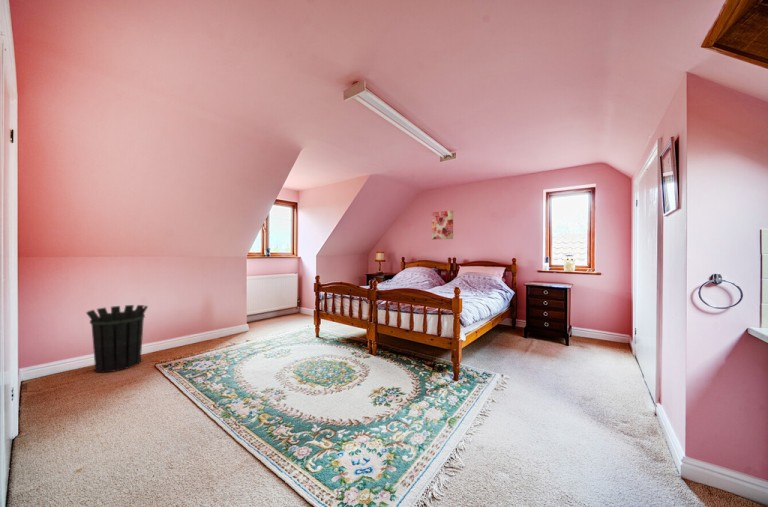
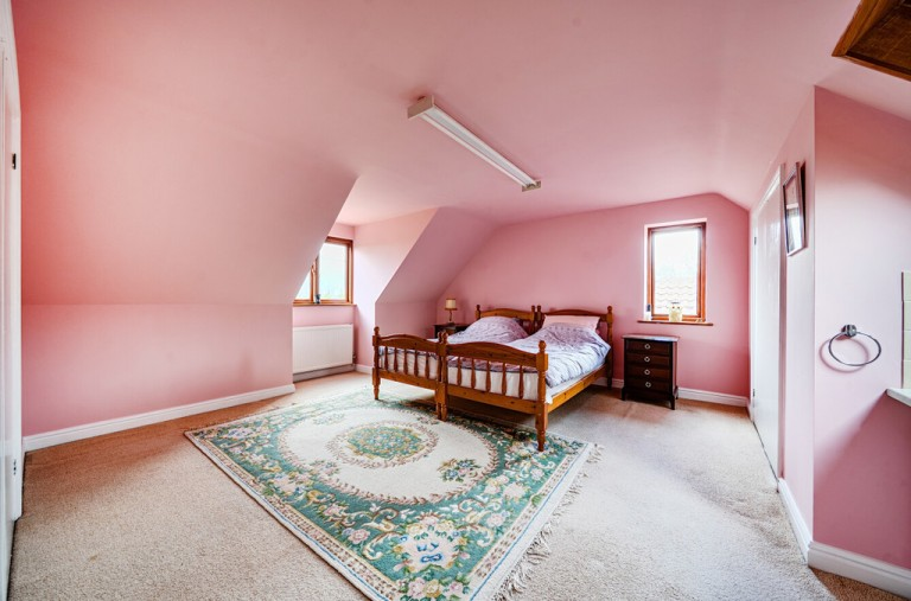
- wall art [431,210,454,240]
- waste bin [85,304,149,374]
